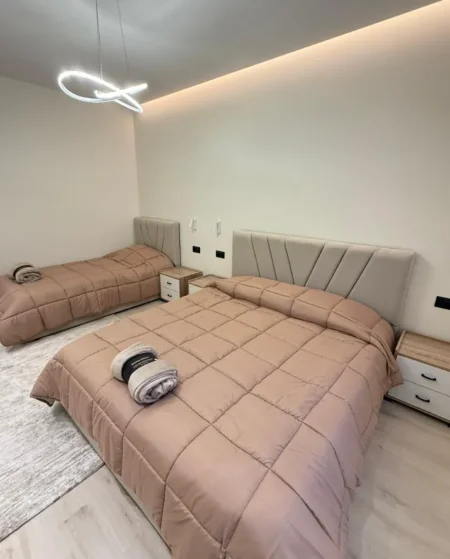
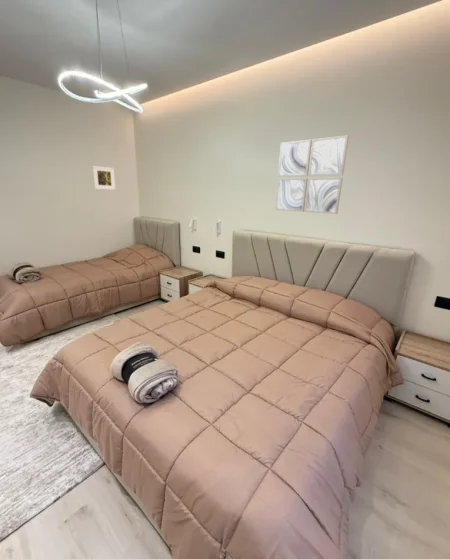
+ wall art [274,135,350,215]
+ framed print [91,165,116,191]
